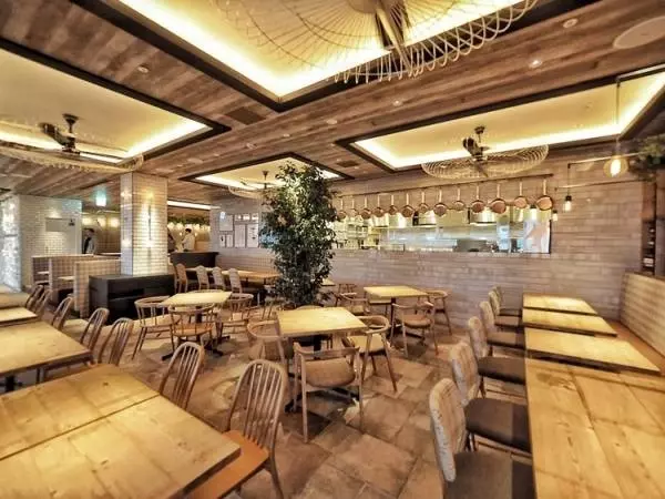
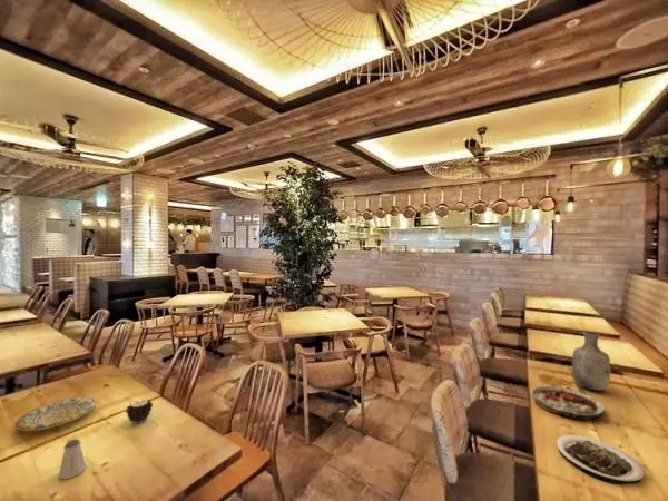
+ vase [571,331,611,392]
+ plate [556,434,645,484]
+ candle [125,399,154,424]
+ plate [13,395,98,432]
+ saltshaker [58,438,88,480]
+ plate [531,385,606,421]
